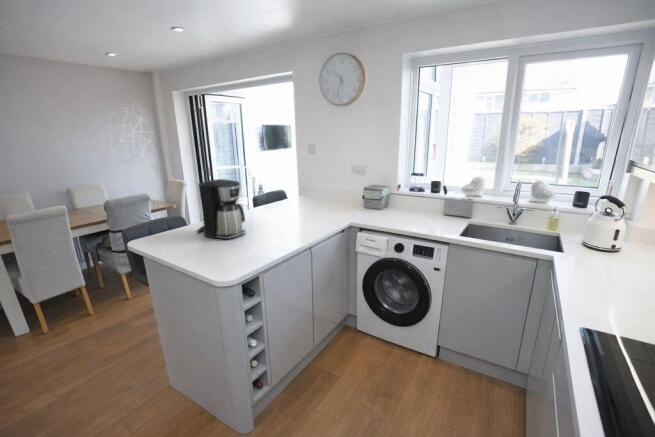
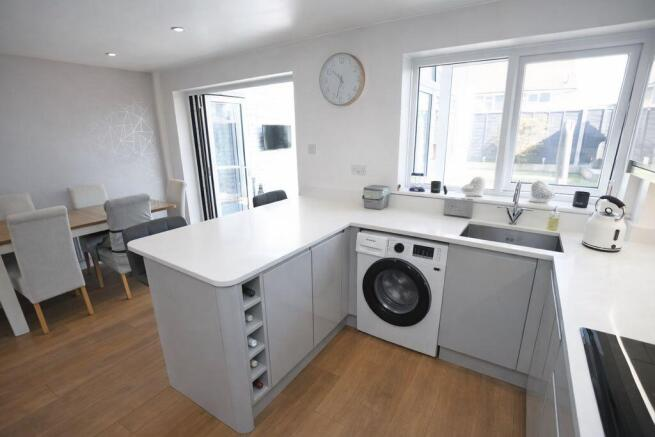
- coffee maker [196,178,247,240]
